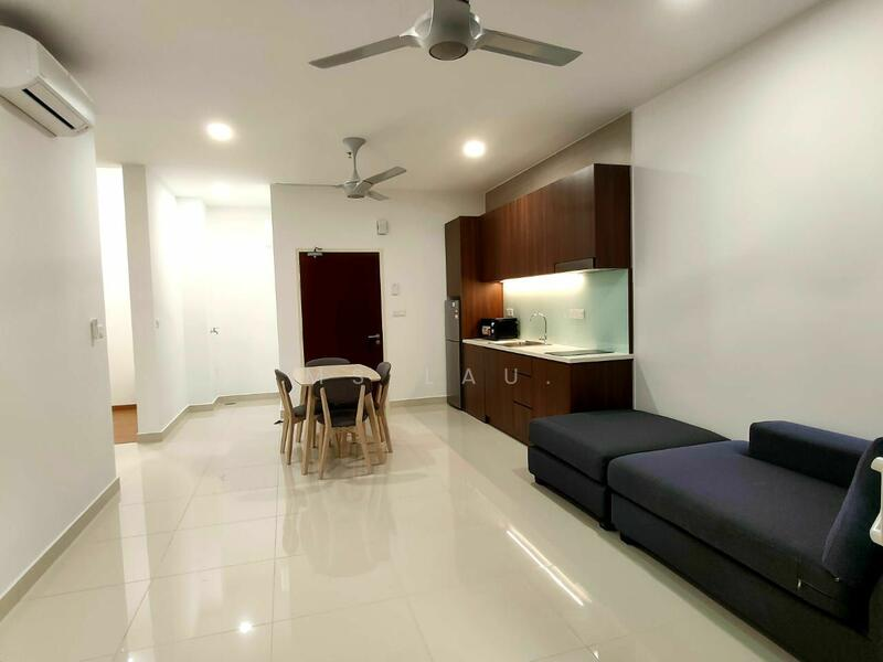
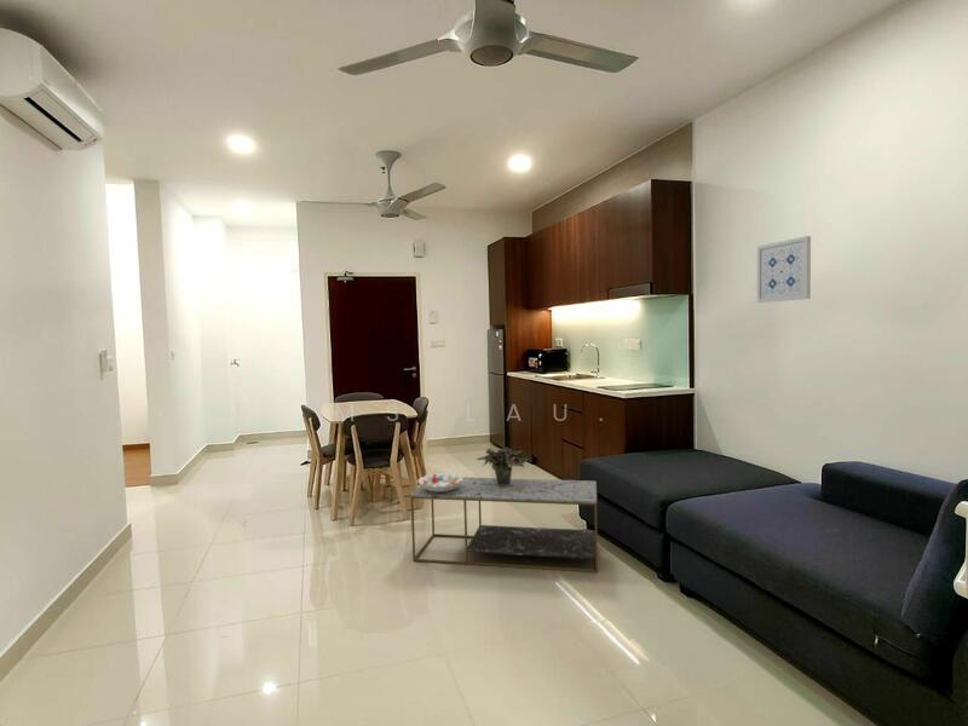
+ coffee table [409,477,599,574]
+ potted plant [476,445,530,485]
+ wall art [756,235,812,304]
+ decorative bowl [416,472,463,492]
